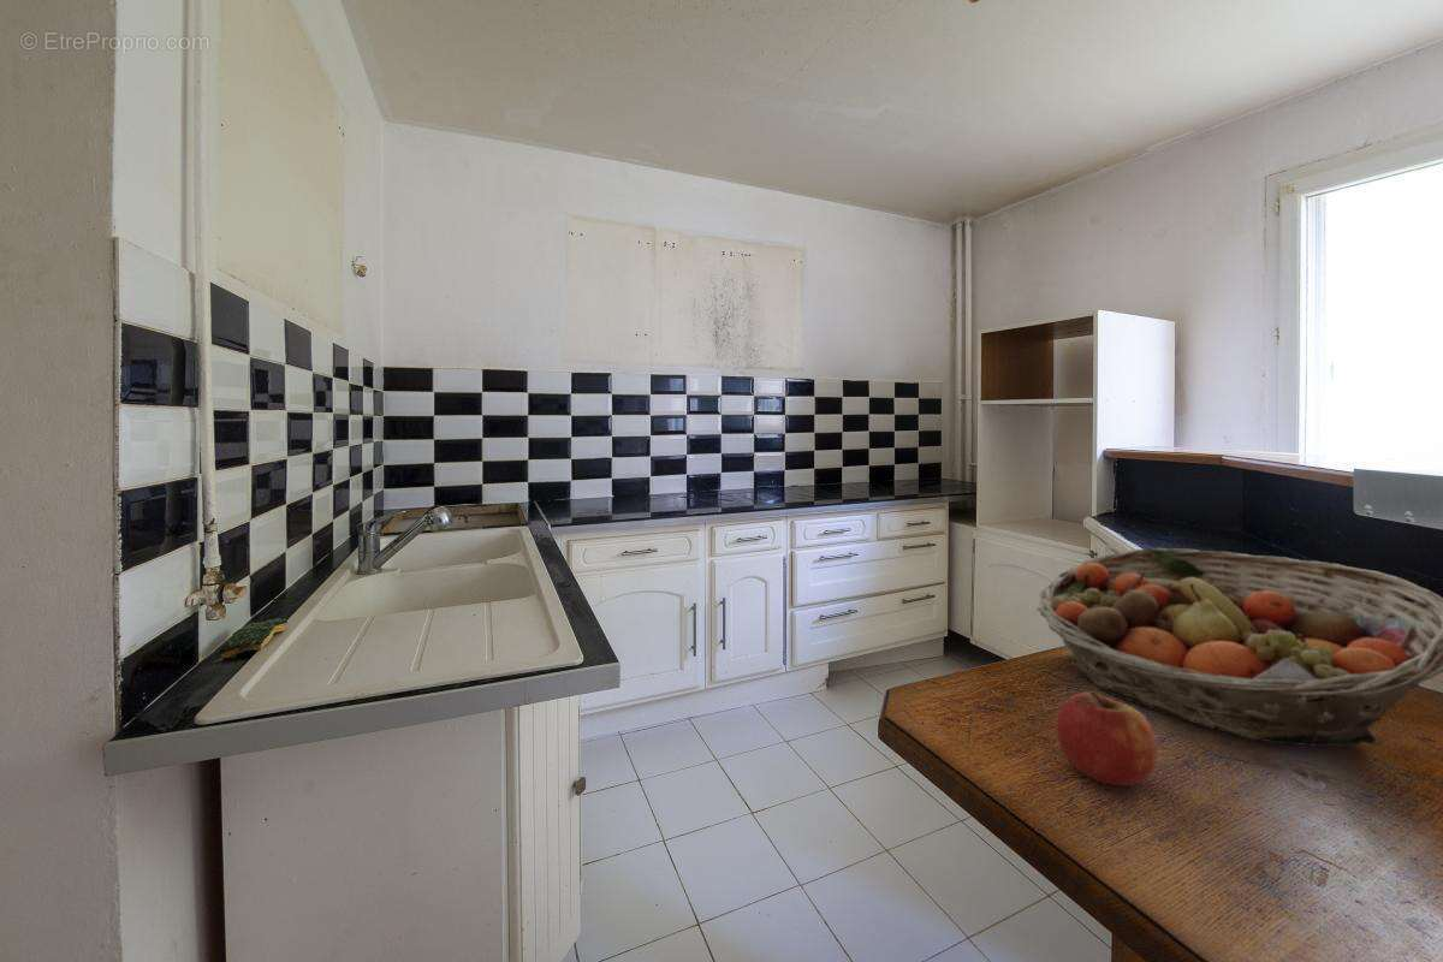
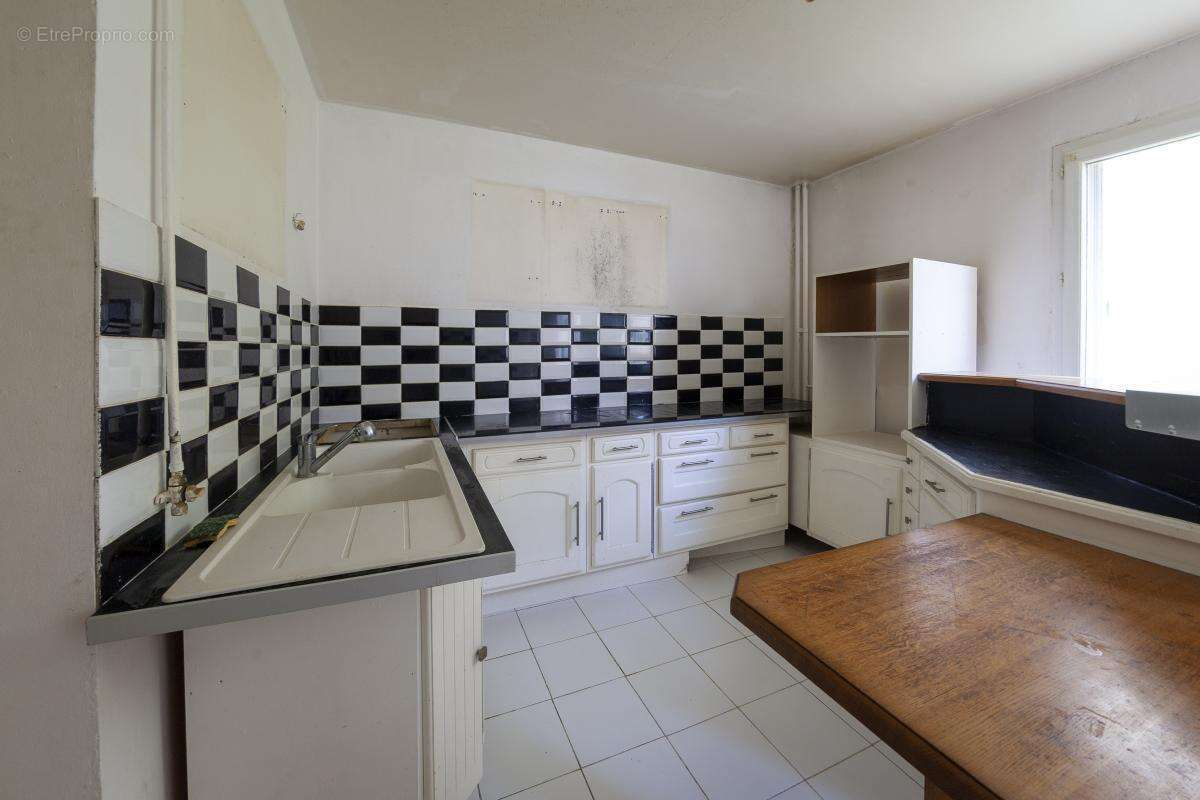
- apple [1055,689,1158,788]
- fruit basket [1037,547,1443,748]
